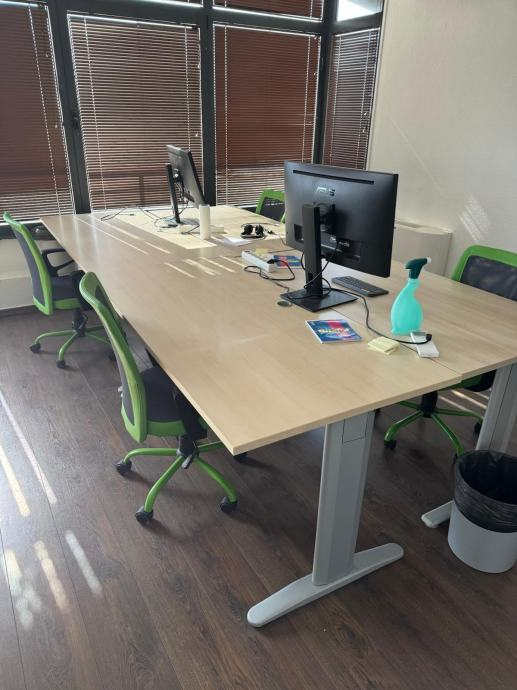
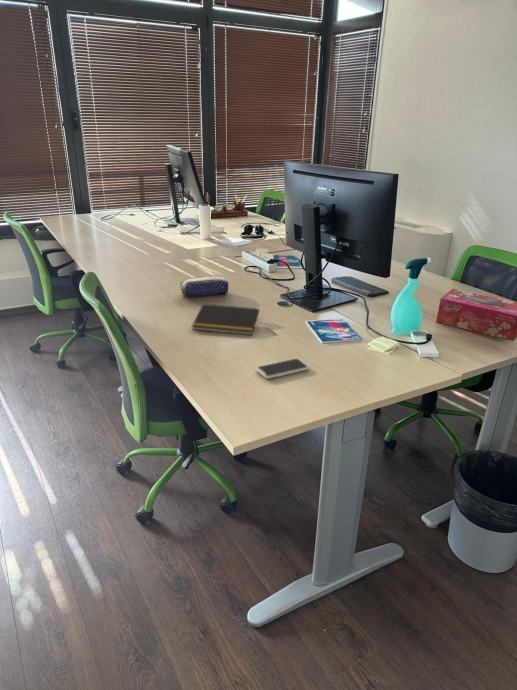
+ desk organizer [204,192,249,219]
+ smartphone [255,357,310,380]
+ tissue box [435,288,517,342]
+ notepad [191,303,260,336]
+ pencil case [179,275,229,298]
